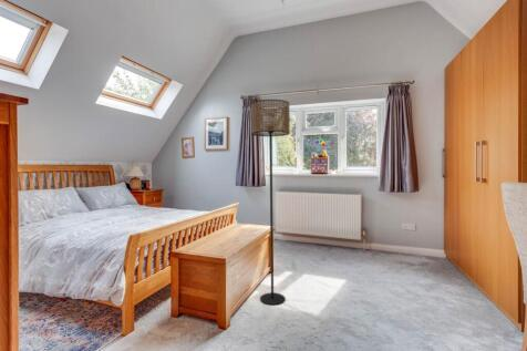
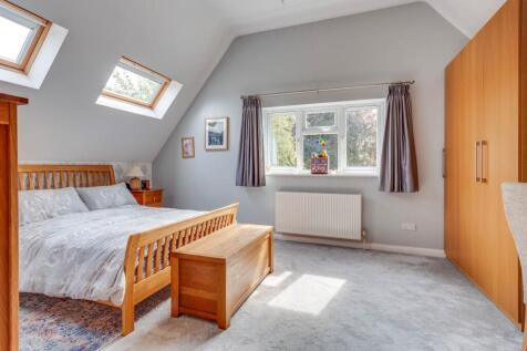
- floor lamp [250,99,291,306]
